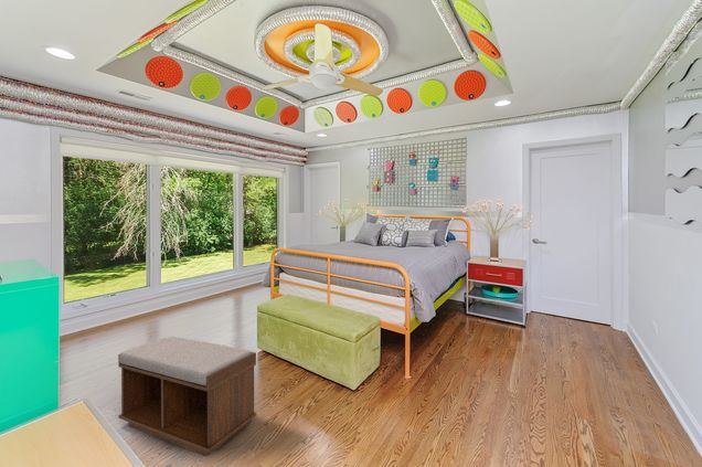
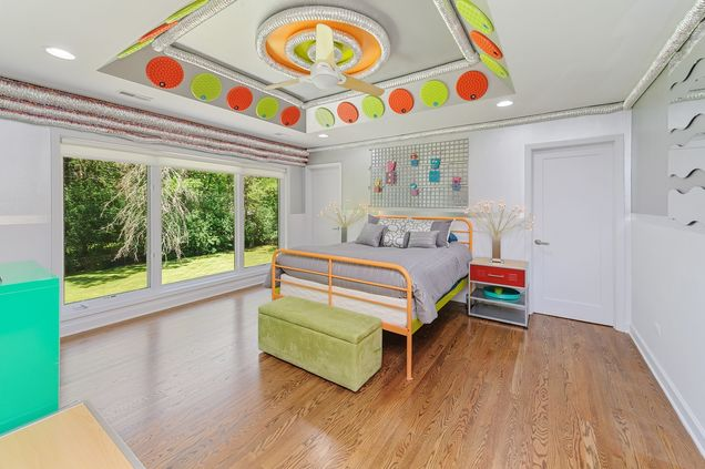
- bench [117,336,257,457]
